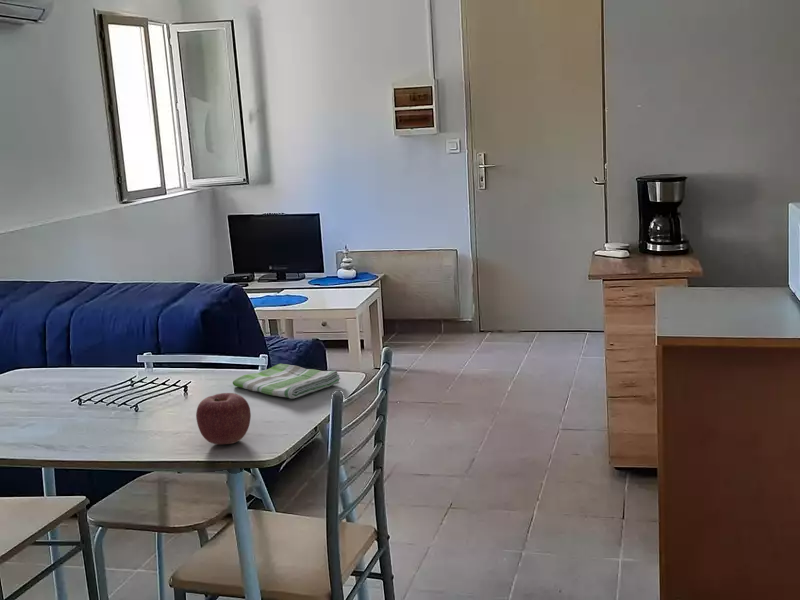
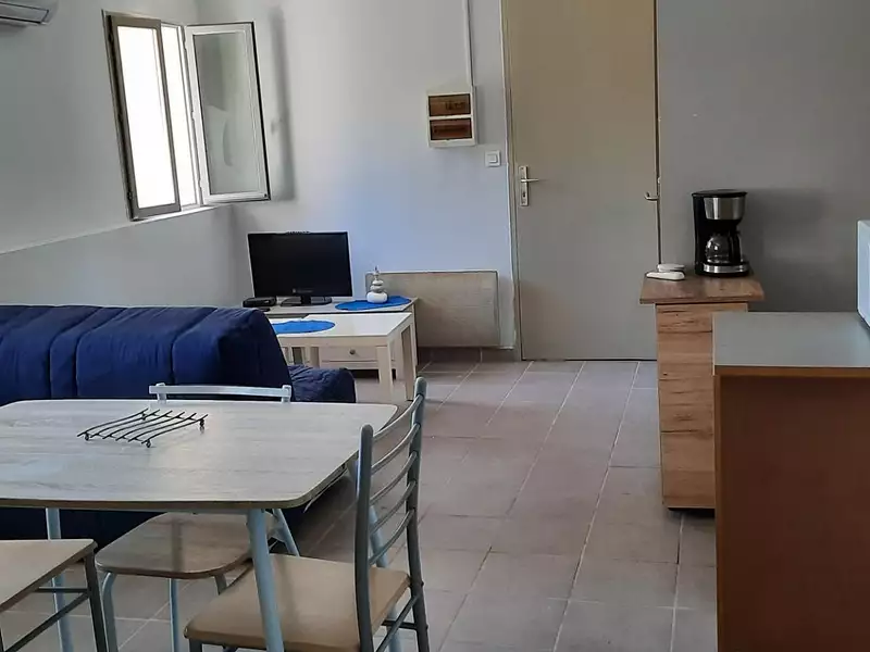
- dish towel [232,363,342,400]
- apple [195,392,252,446]
